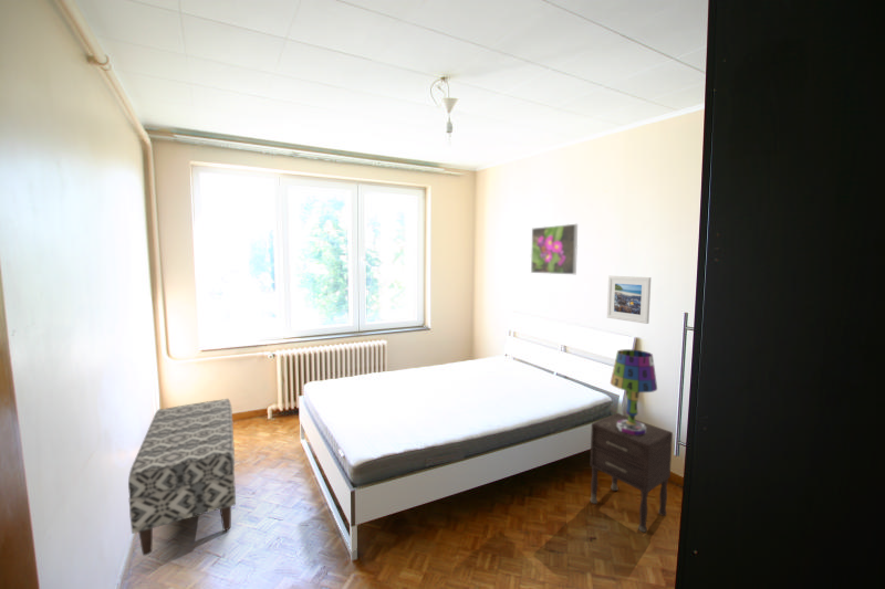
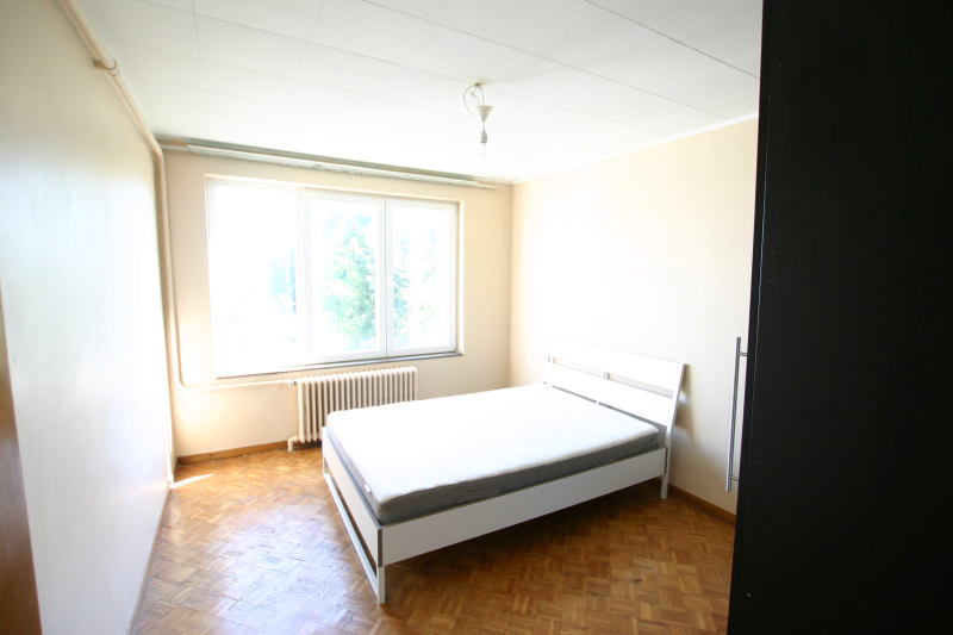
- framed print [530,223,579,275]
- bench [127,398,237,557]
- nightstand [590,412,674,534]
- table lamp [610,348,658,435]
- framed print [606,275,652,325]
